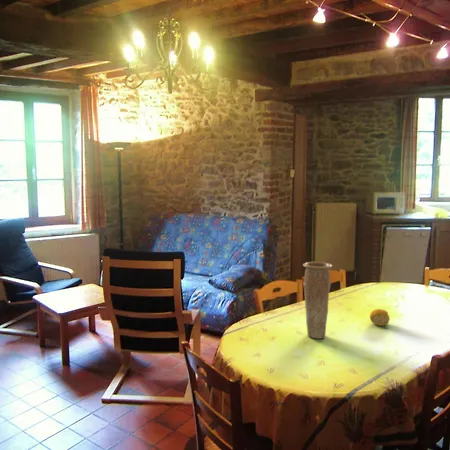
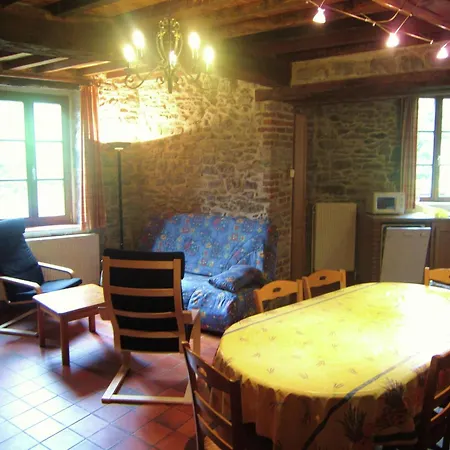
- fruit [369,308,391,327]
- vase [302,261,333,340]
